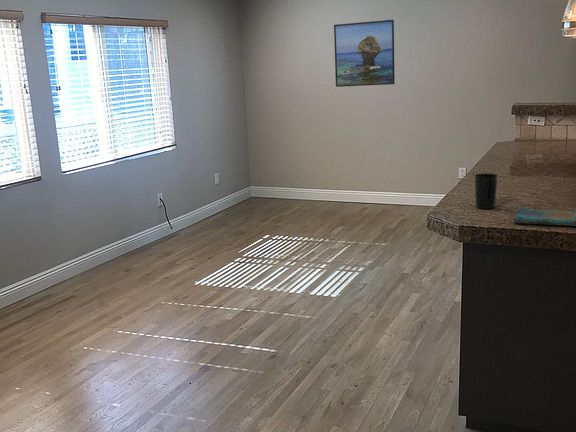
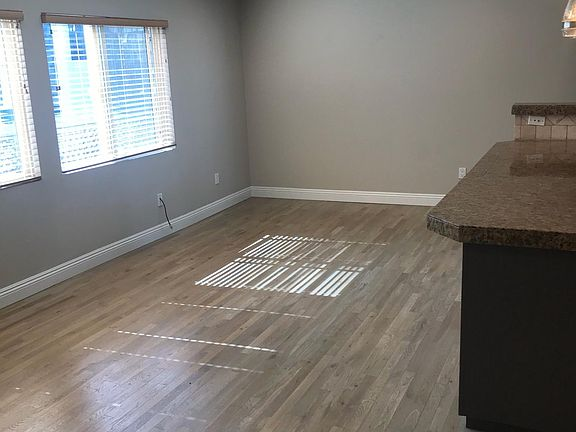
- dish towel [512,206,576,227]
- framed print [333,19,396,88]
- cup [474,172,499,210]
